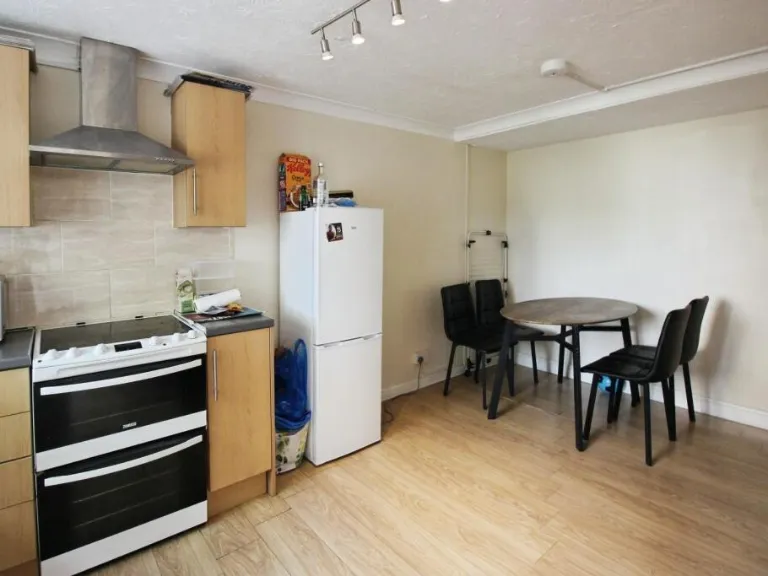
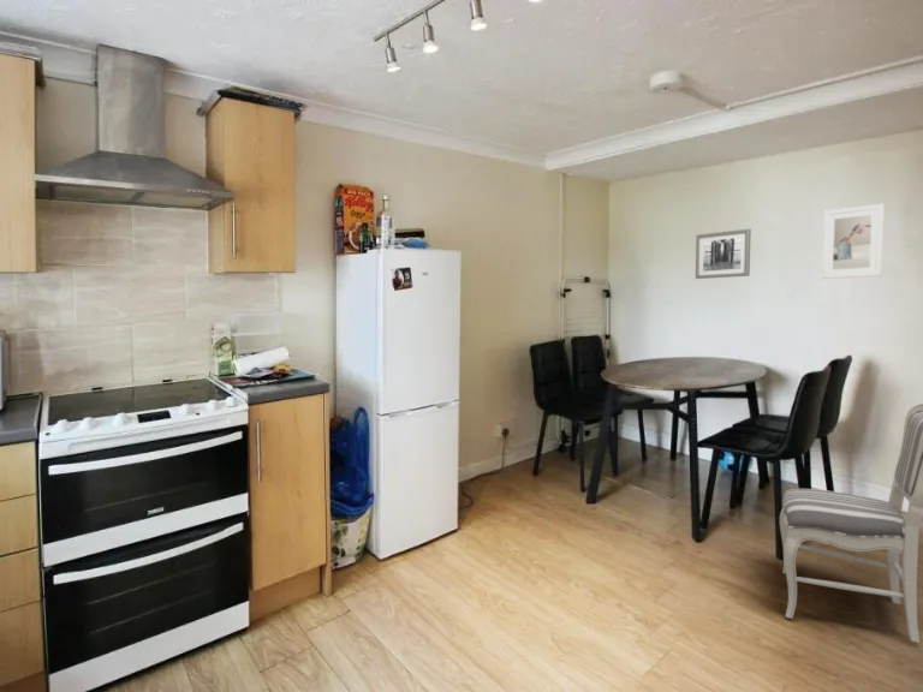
+ wall art [695,228,752,280]
+ dining chair [779,402,923,644]
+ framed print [821,203,886,280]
